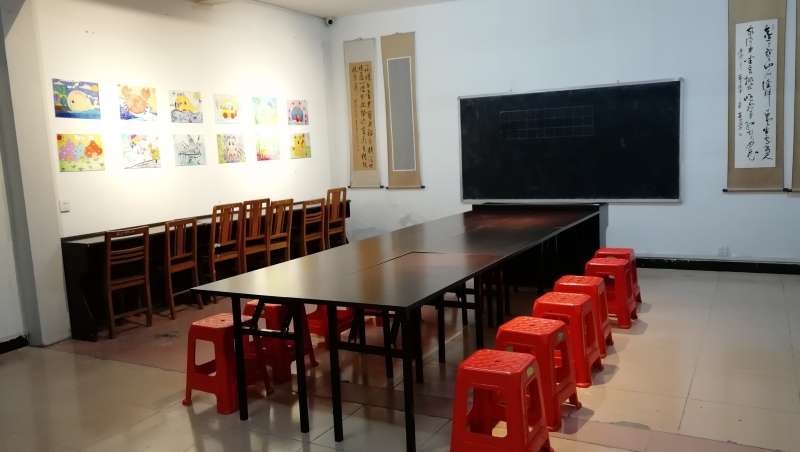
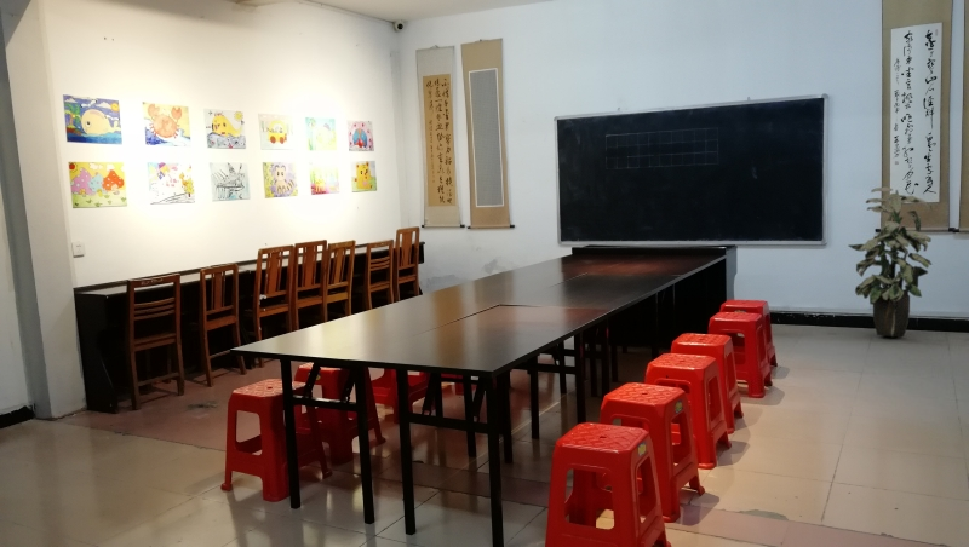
+ indoor plant [847,186,933,338]
